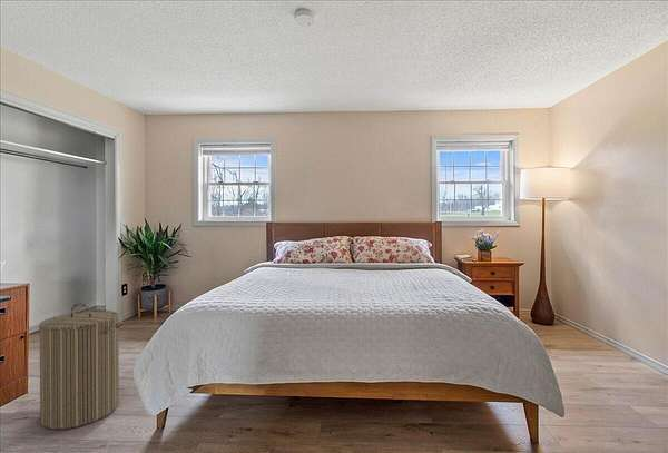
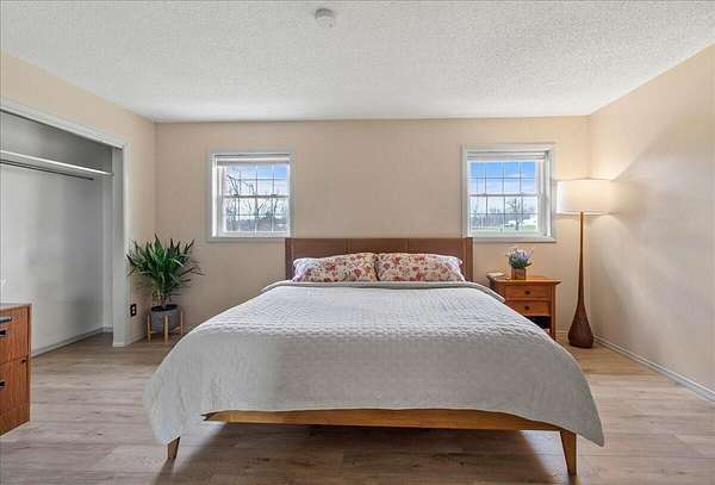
- laundry hamper [38,302,125,431]
